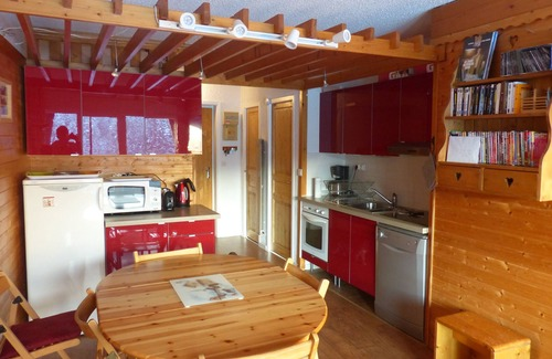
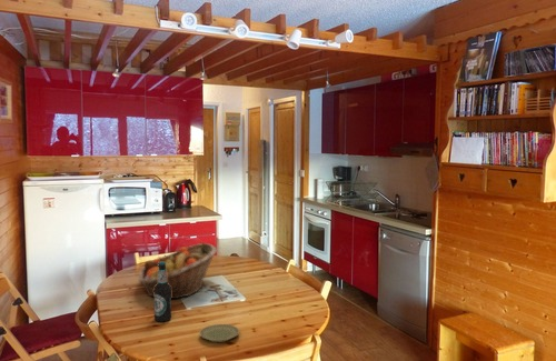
+ plate [198,323,240,343]
+ fruit basket [138,242,218,300]
+ bottle [153,262,172,323]
